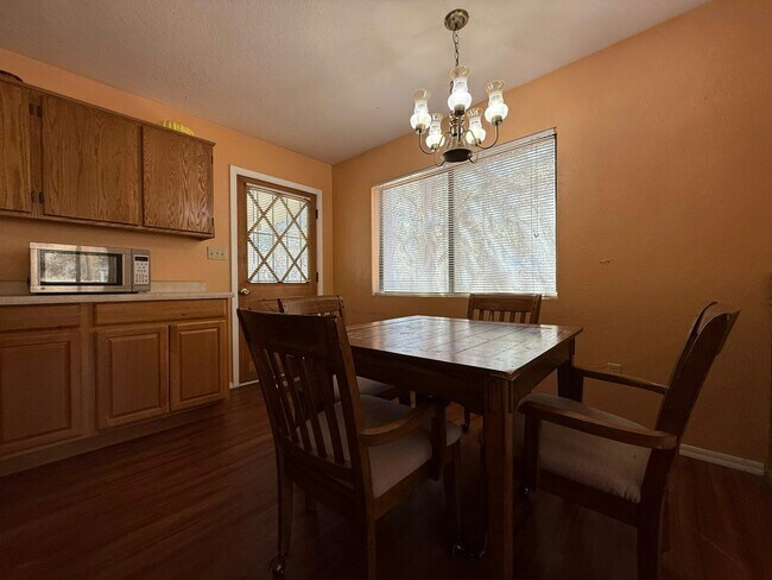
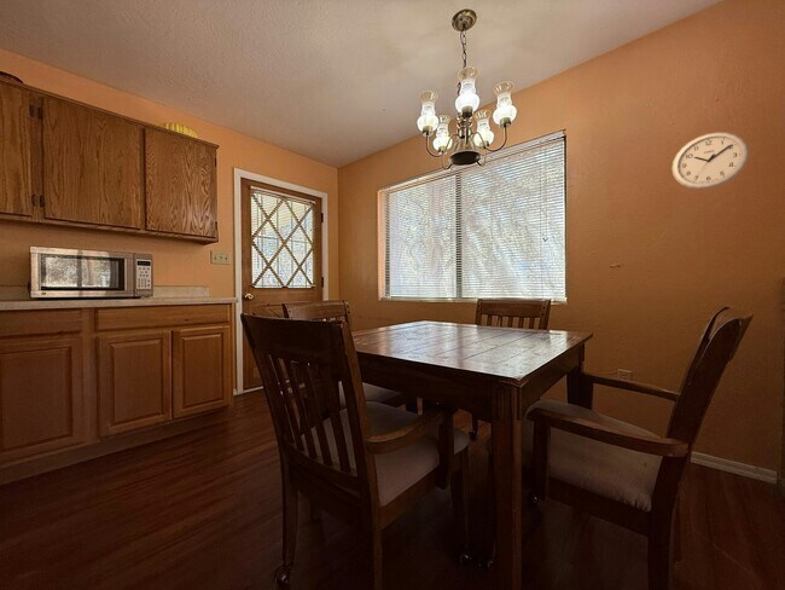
+ wall clock [671,131,750,190]
